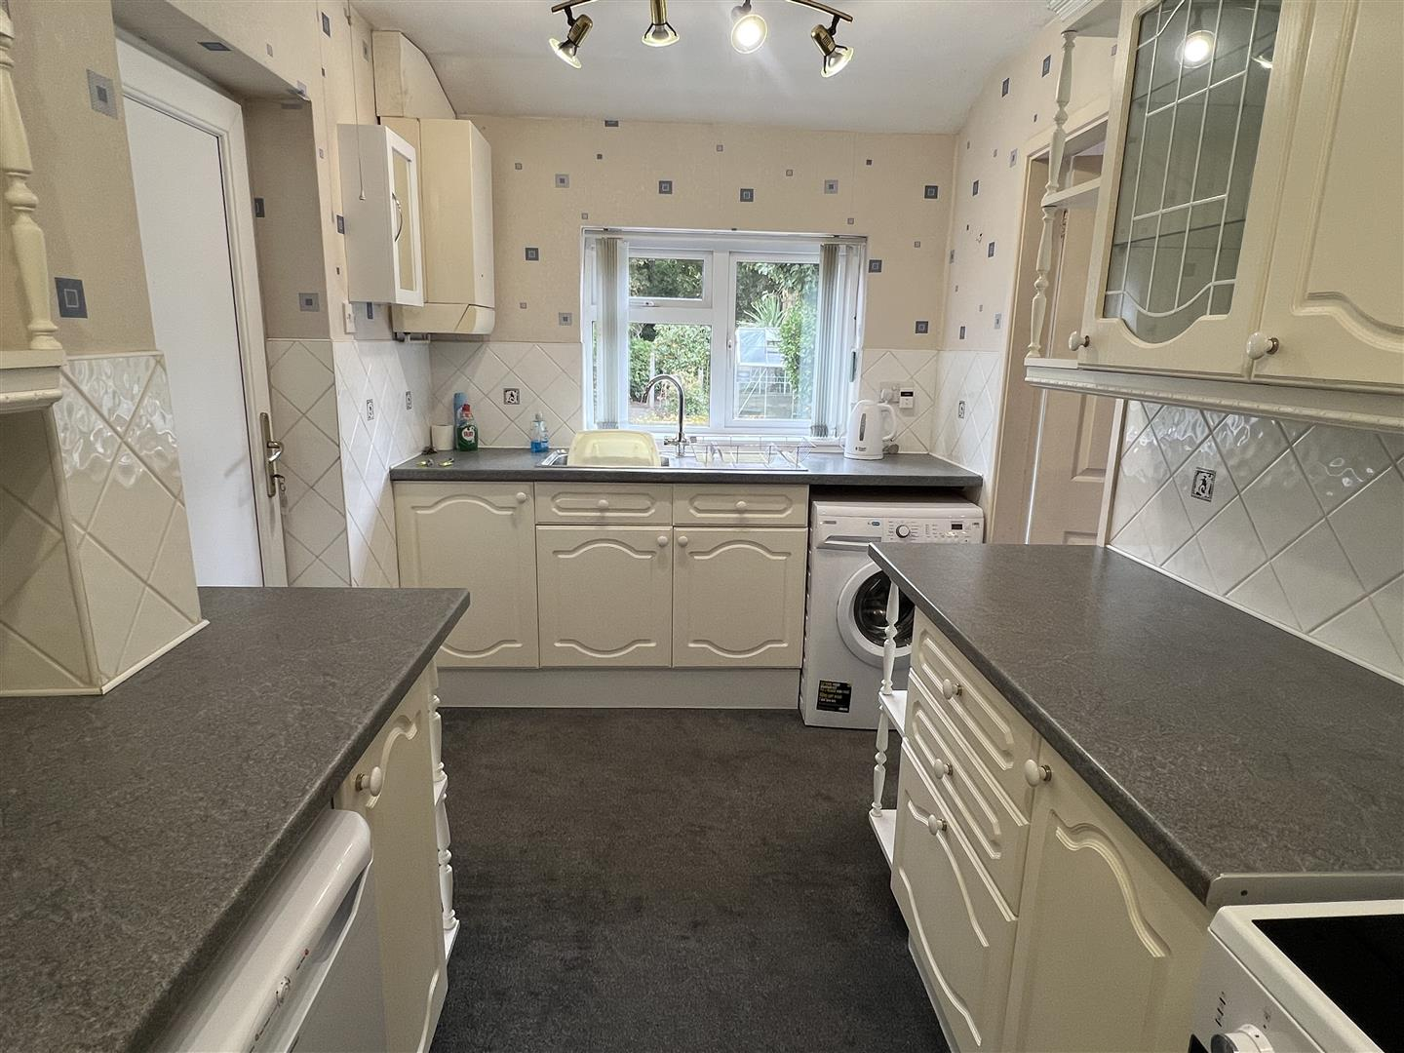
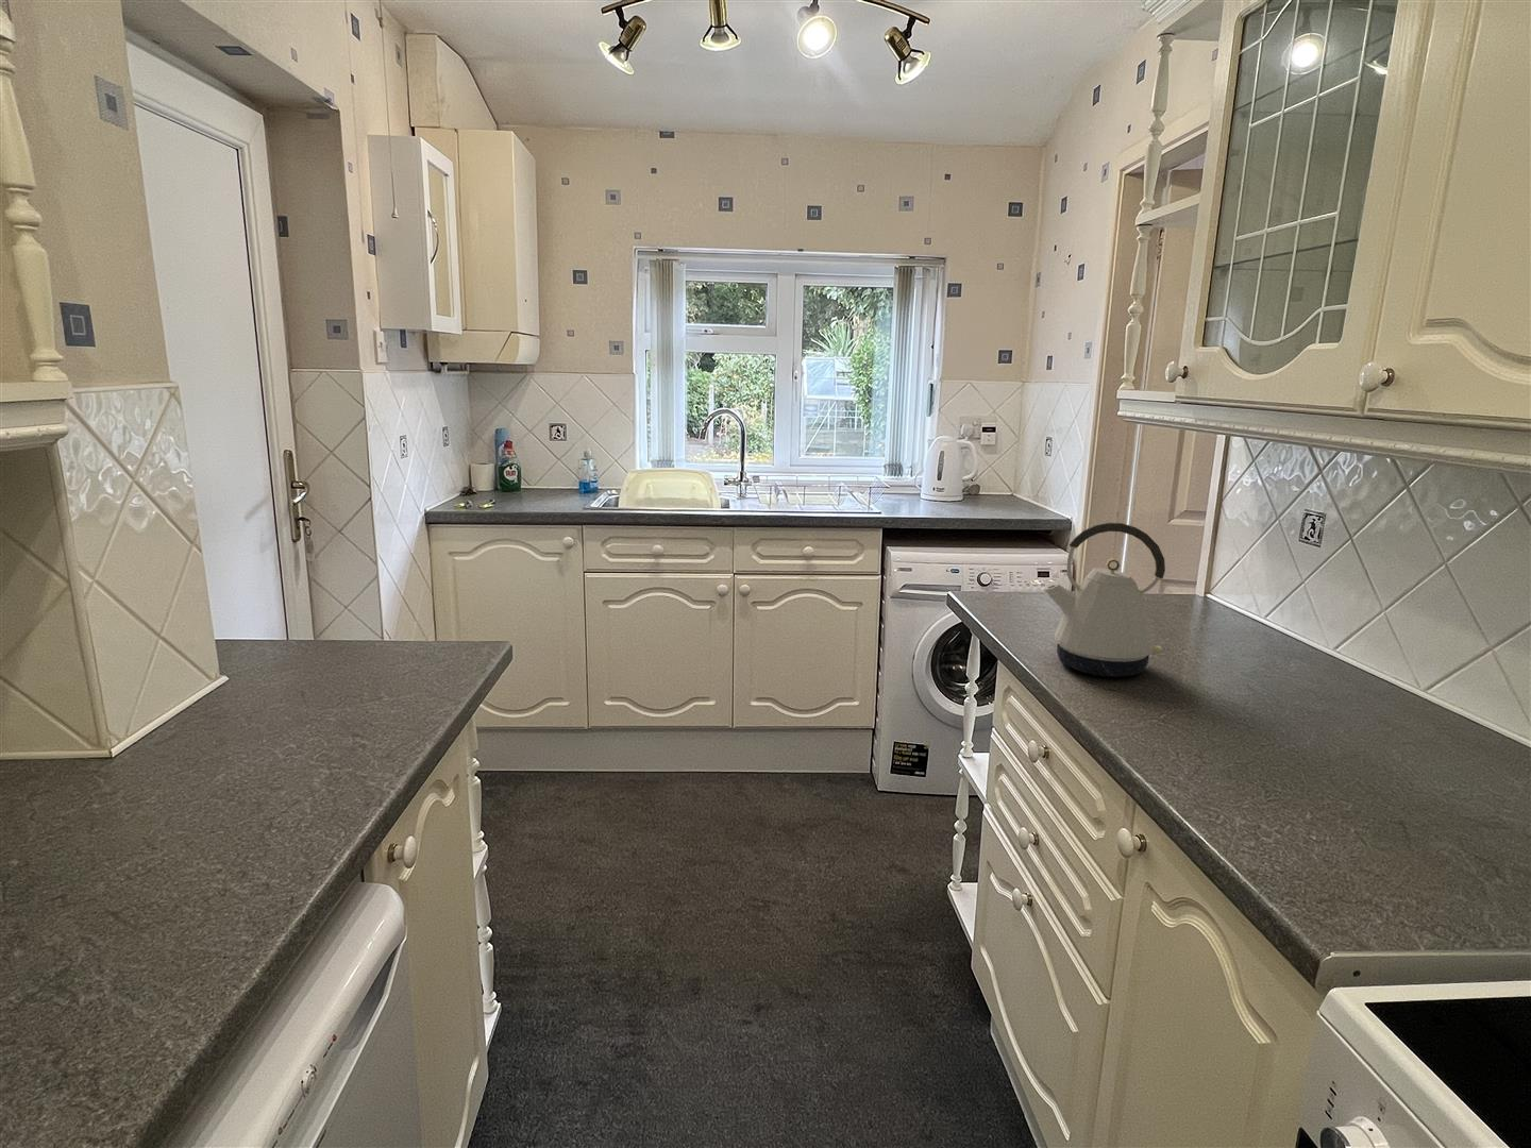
+ kettle [1044,522,1166,678]
